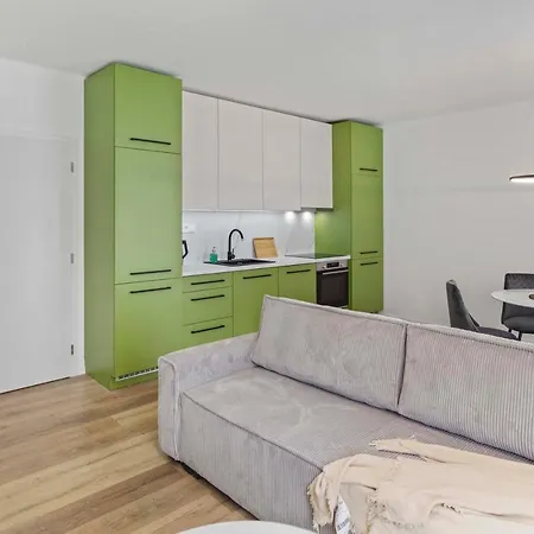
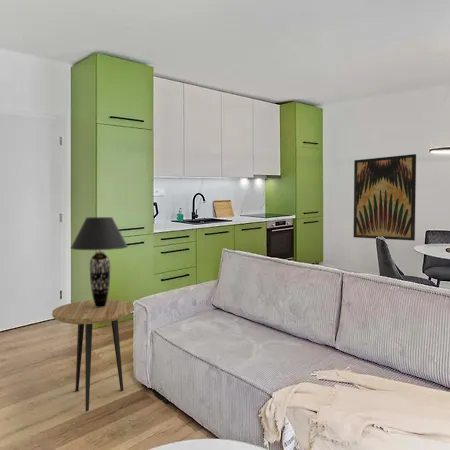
+ table lamp [69,216,129,308]
+ wall art [353,153,417,242]
+ side table [51,299,135,413]
